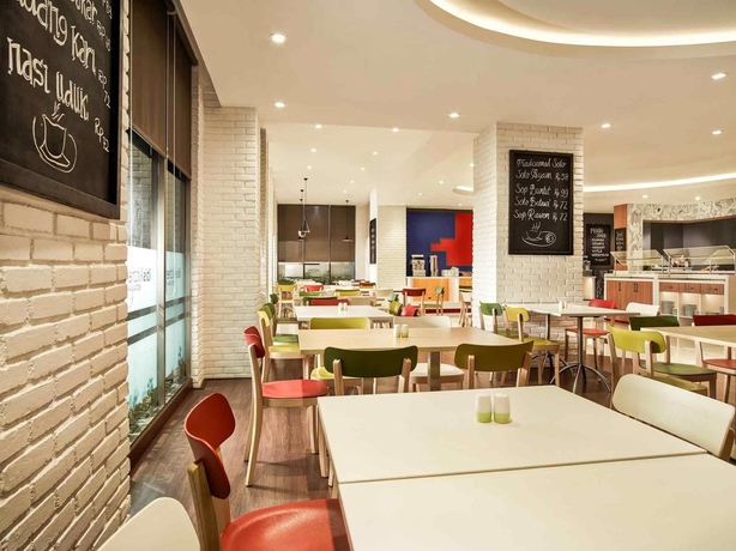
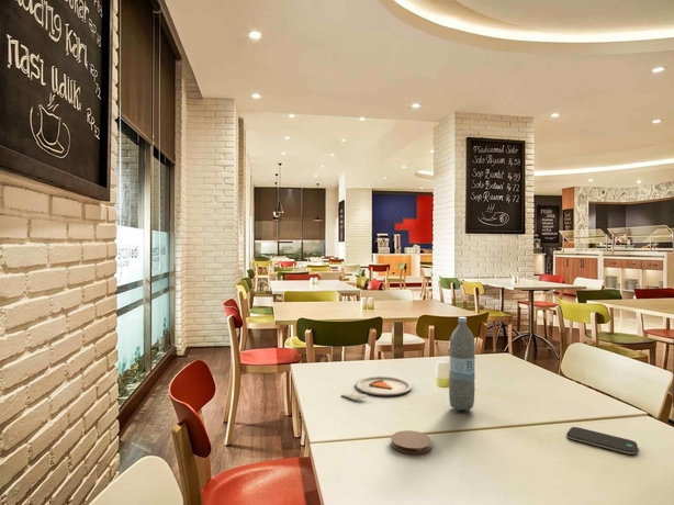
+ coaster [390,429,433,456]
+ water bottle [448,316,476,412]
+ dinner plate [340,375,413,401]
+ smartphone [565,426,639,456]
